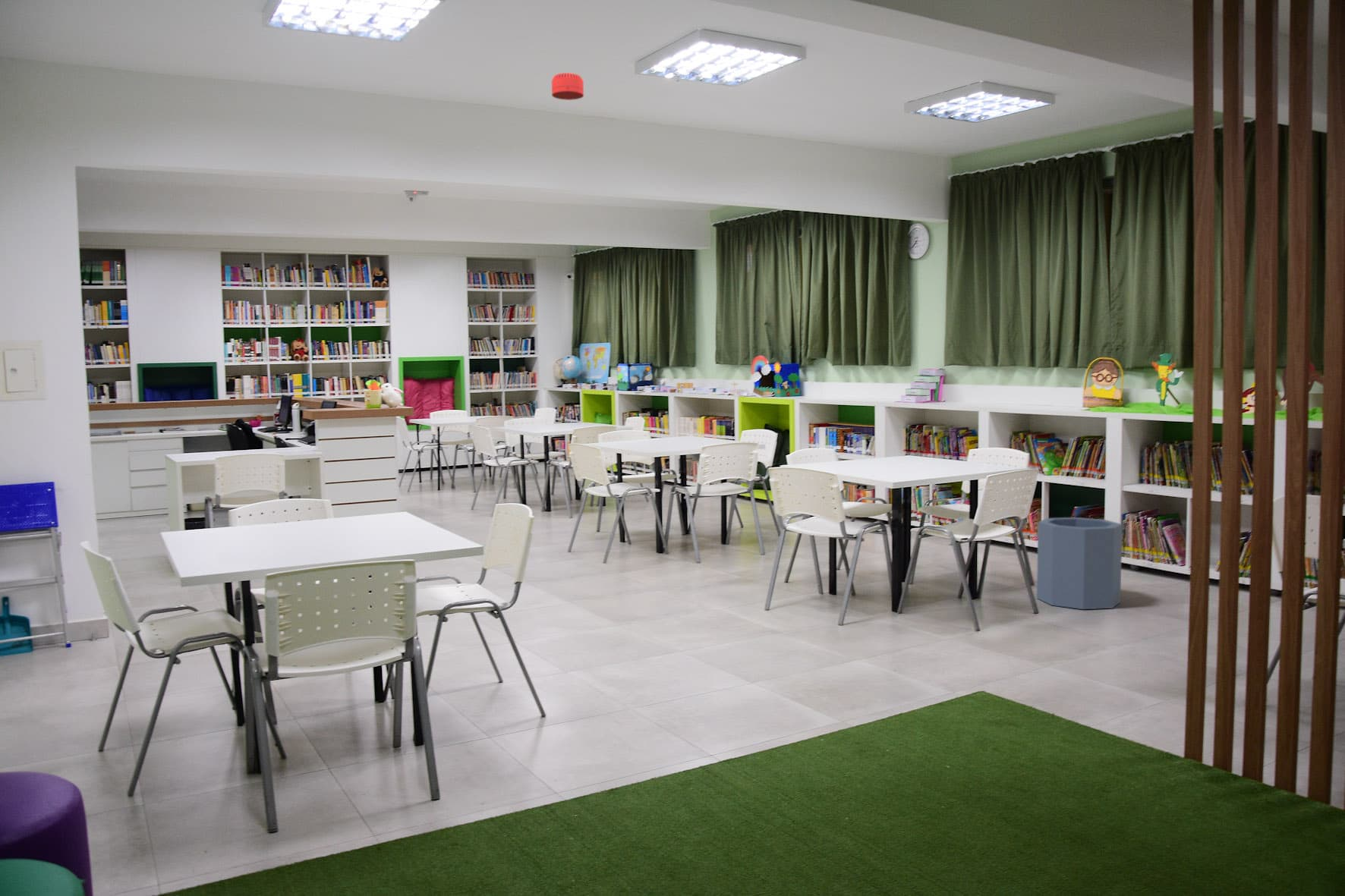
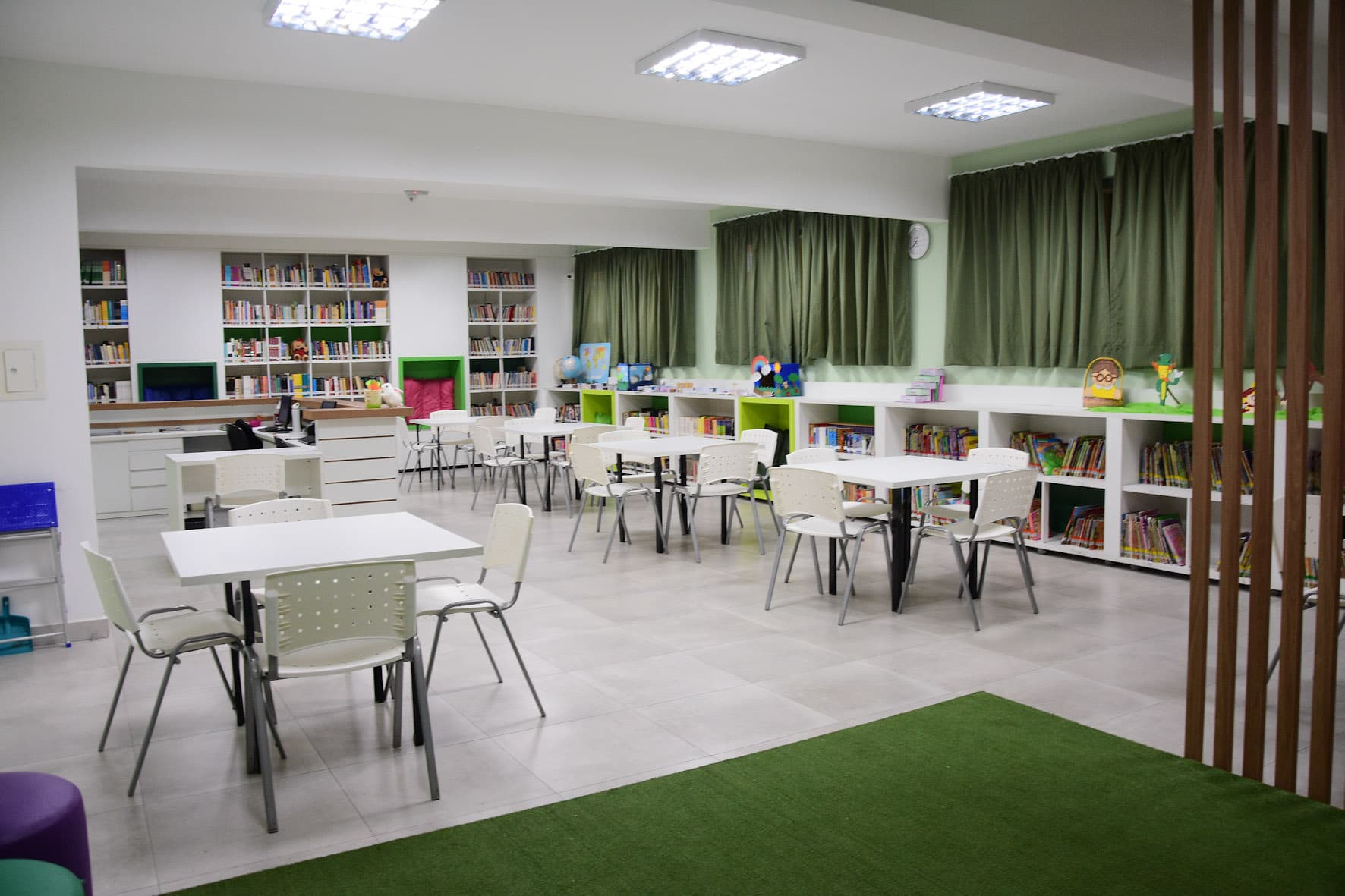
- smoke detector [551,72,584,101]
- trash can [1036,517,1123,610]
